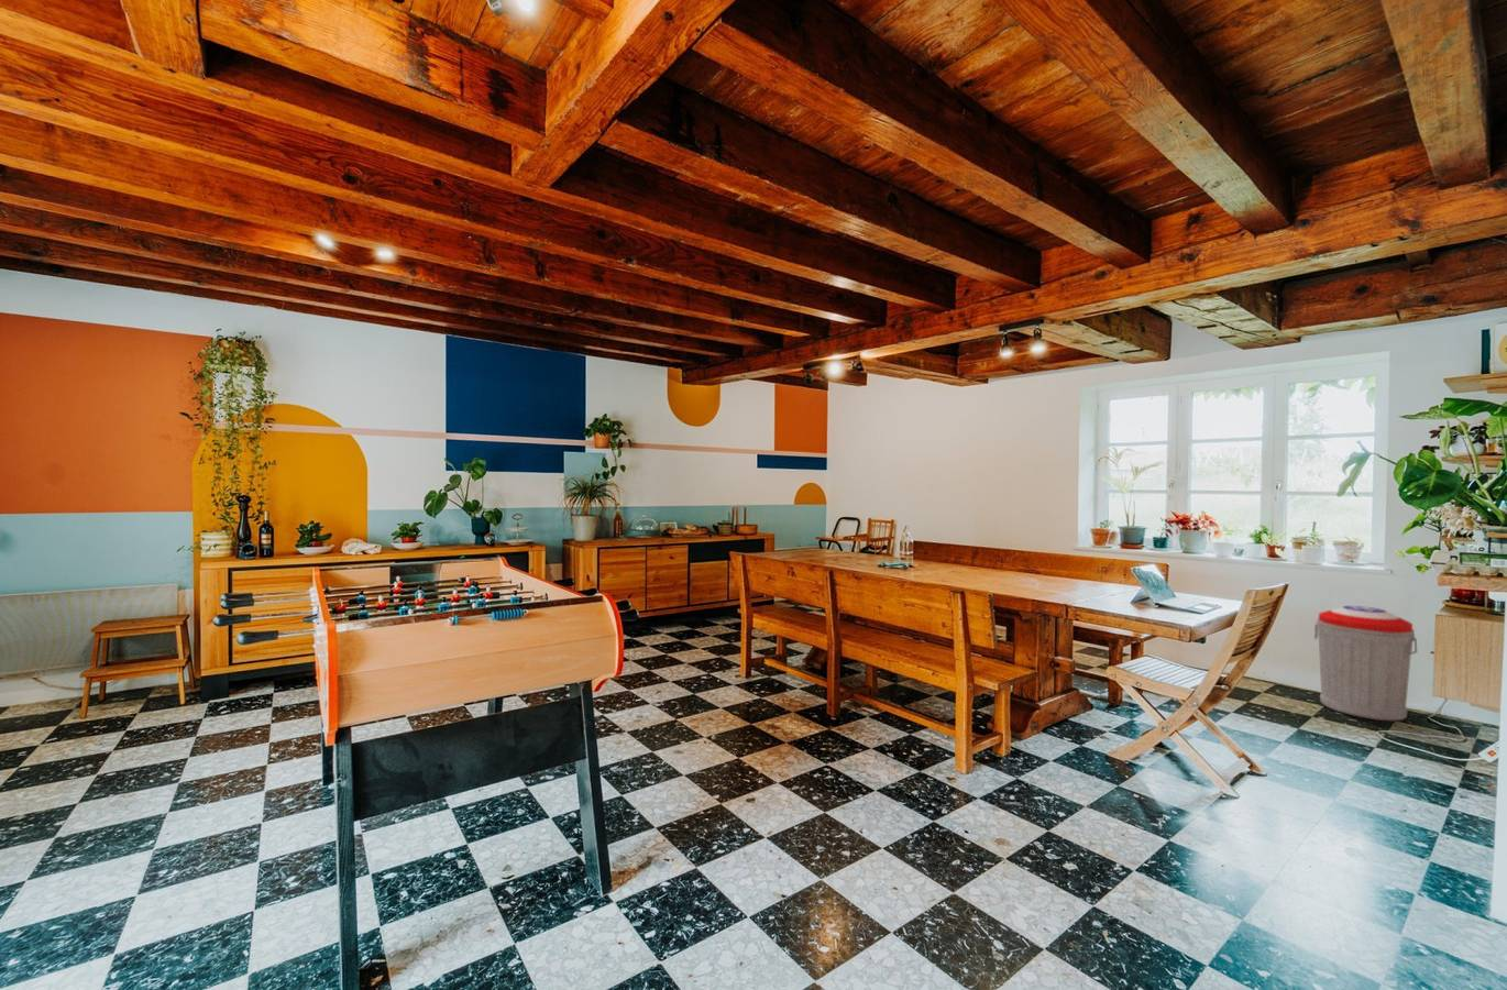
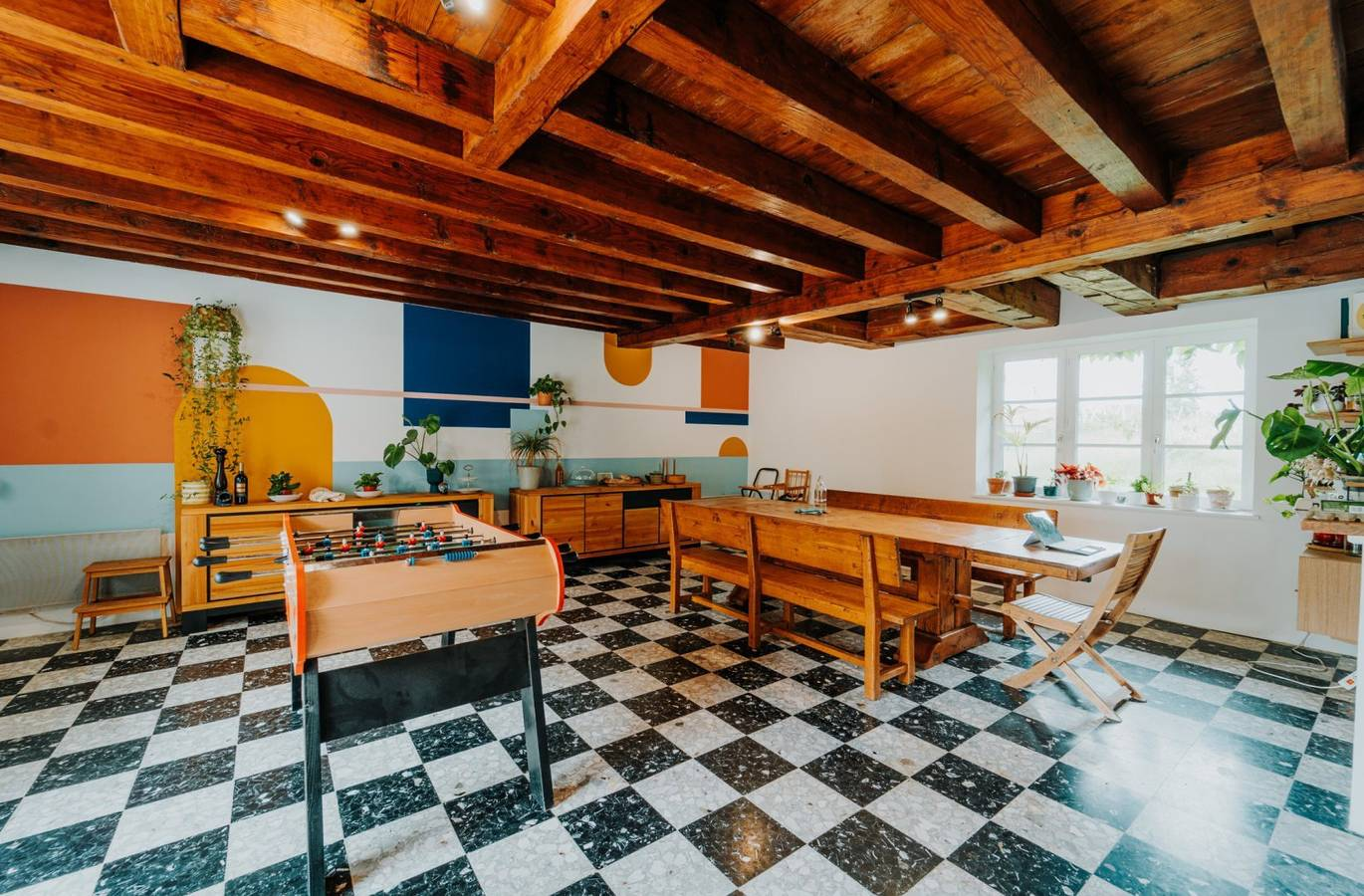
- trash can [1314,605,1418,722]
